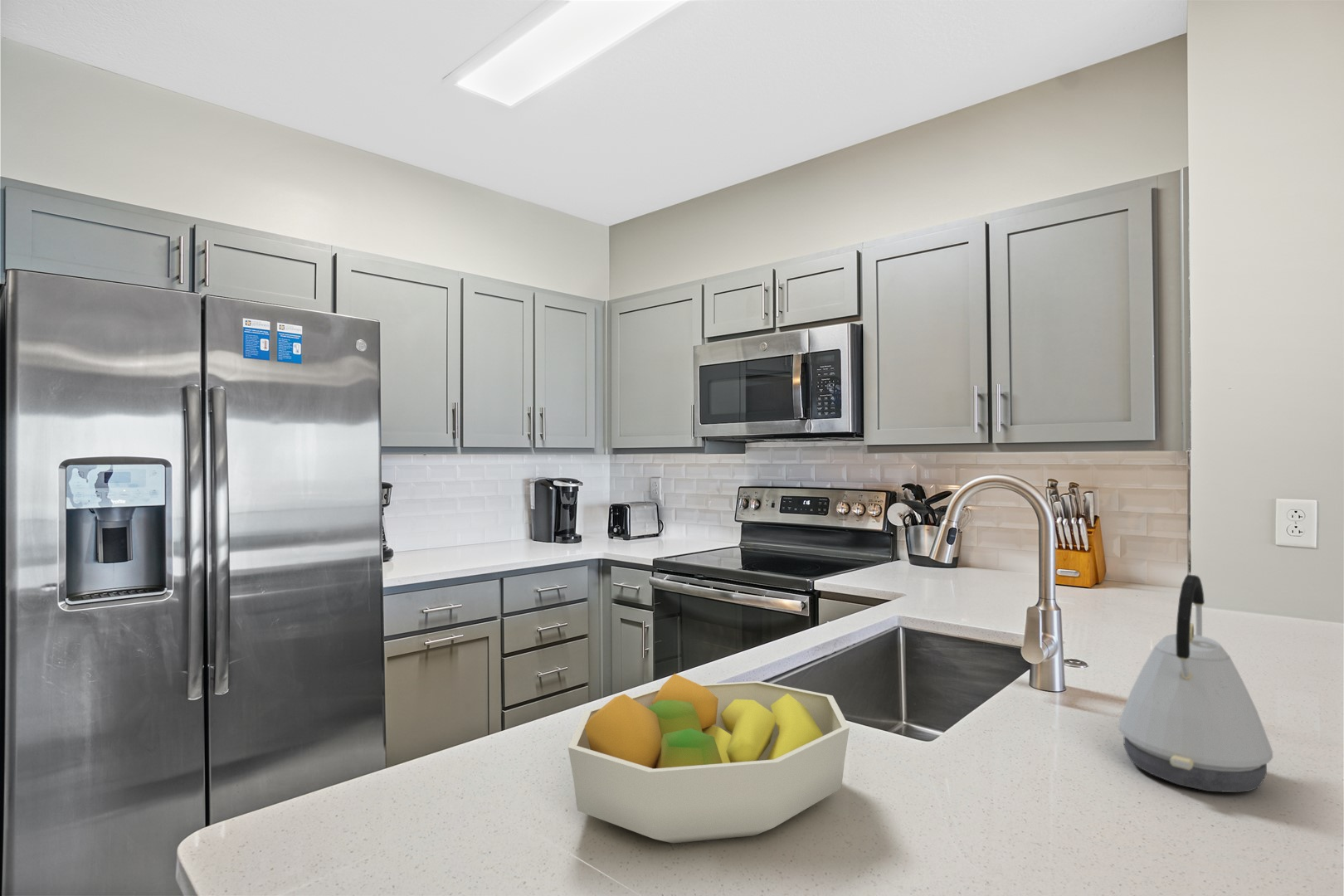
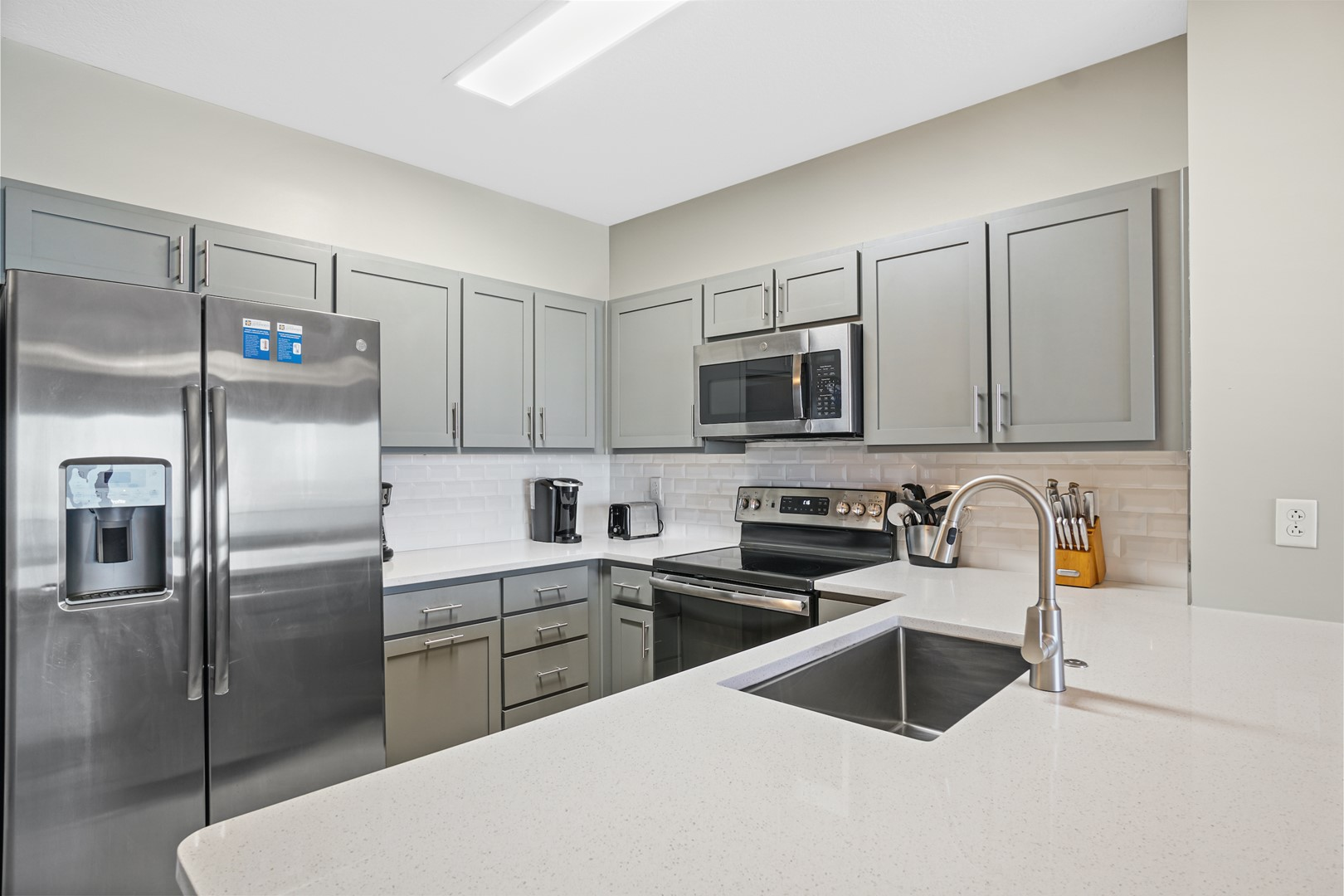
- kettle [1118,574,1273,793]
- fruit bowl [567,673,850,844]
